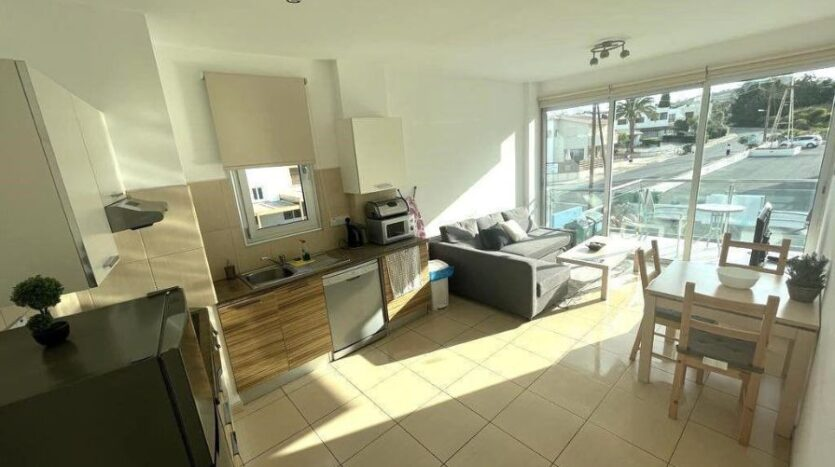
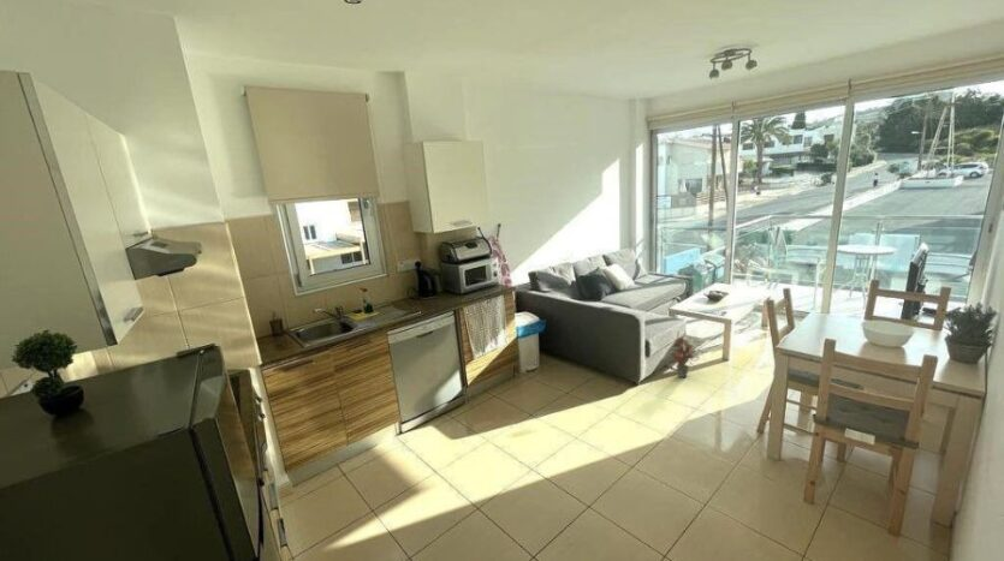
+ potted plant [670,329,699,378]
